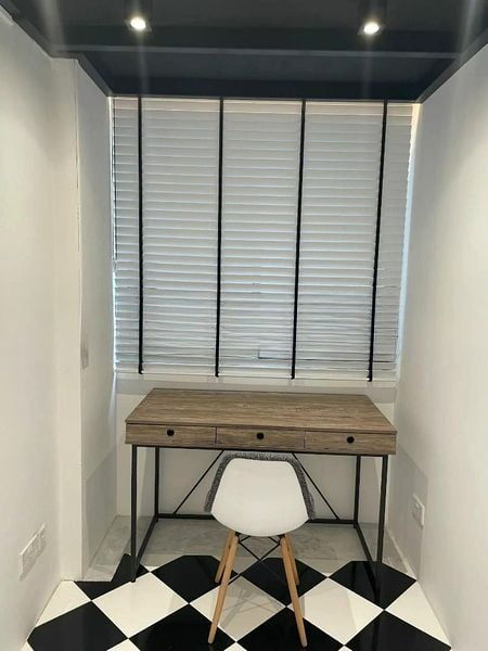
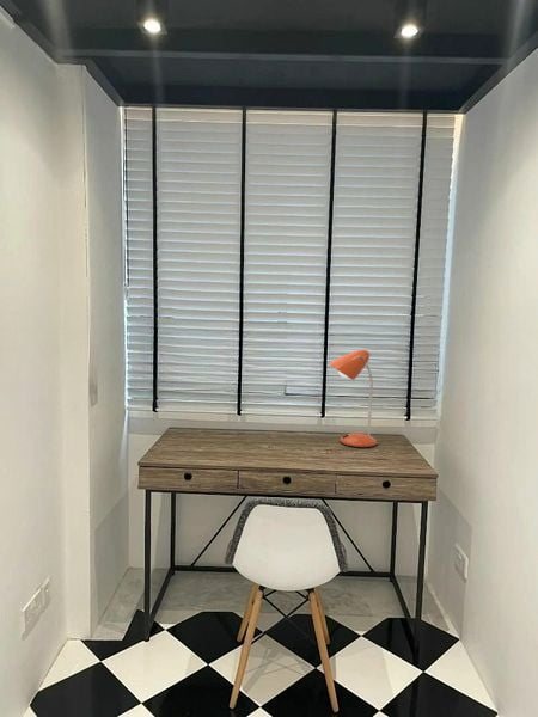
+ desk lamp [328,349,378,449]
